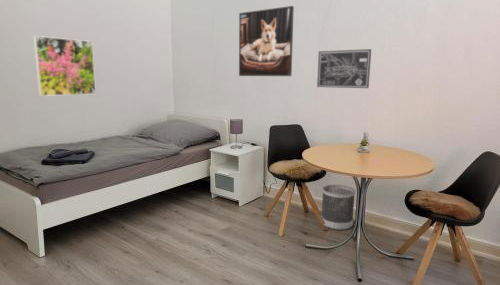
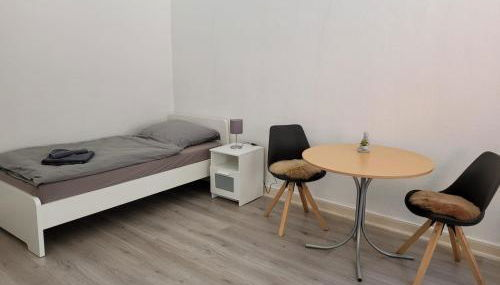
- wastebasket [320,184,356,231]
- wall art [316,48,372,89]
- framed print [238,5,295,77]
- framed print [33,35,97,97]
